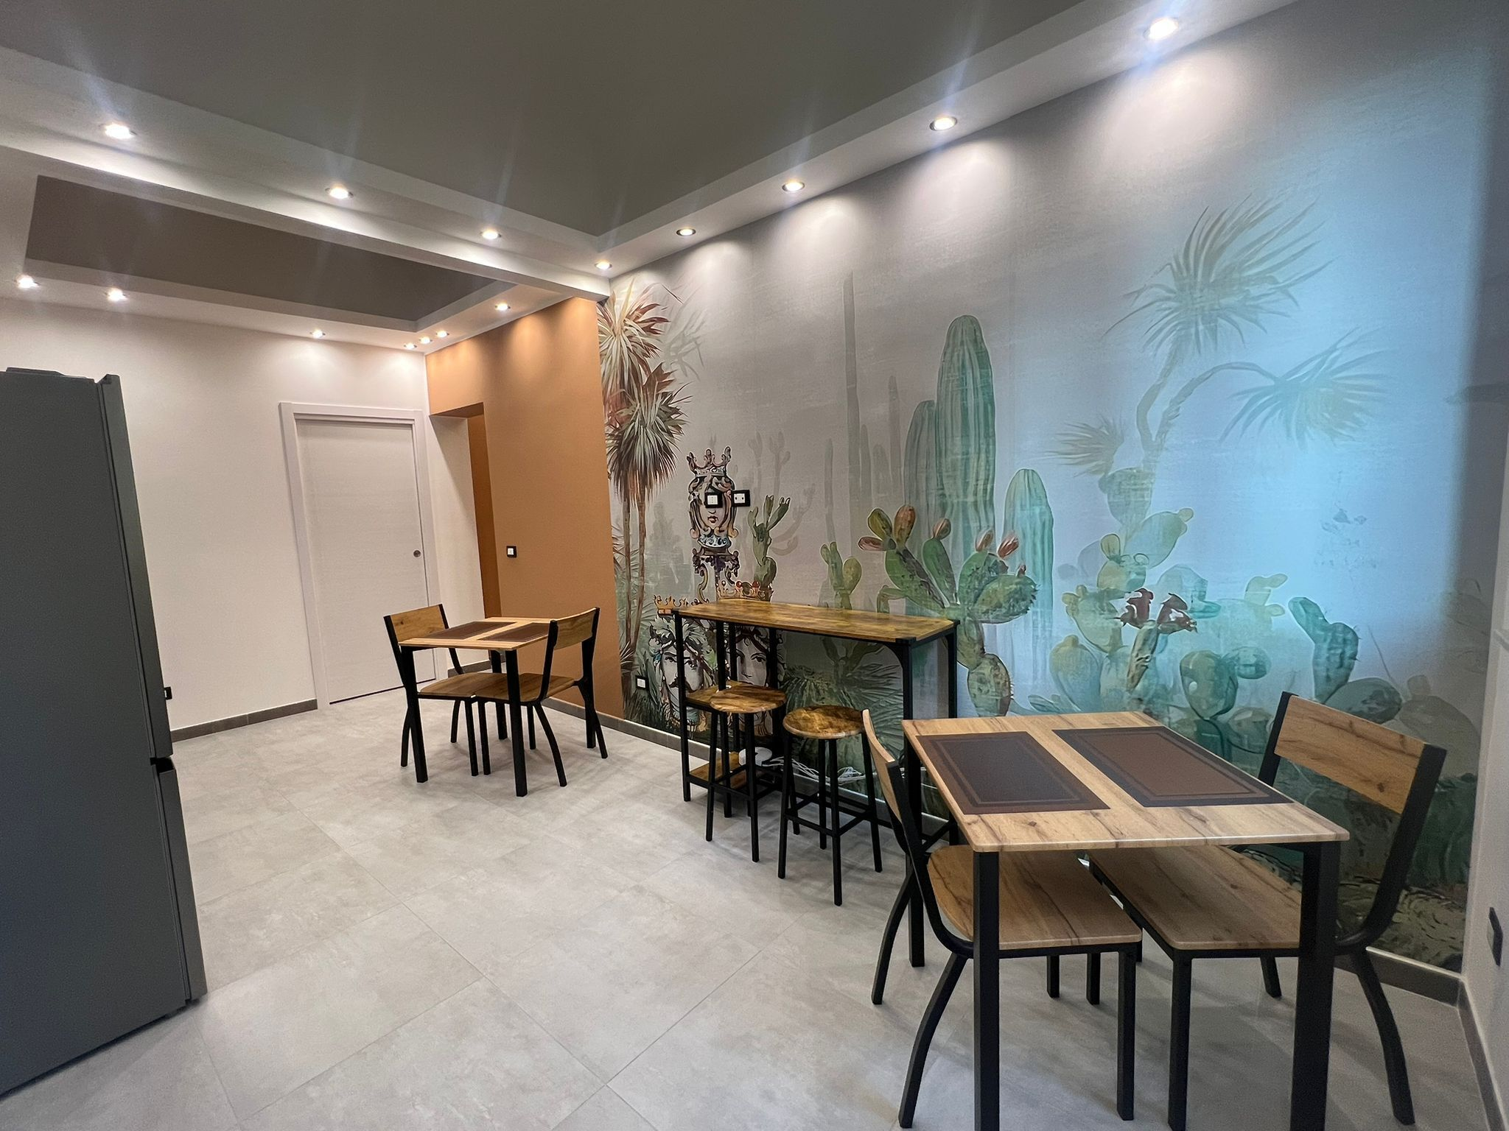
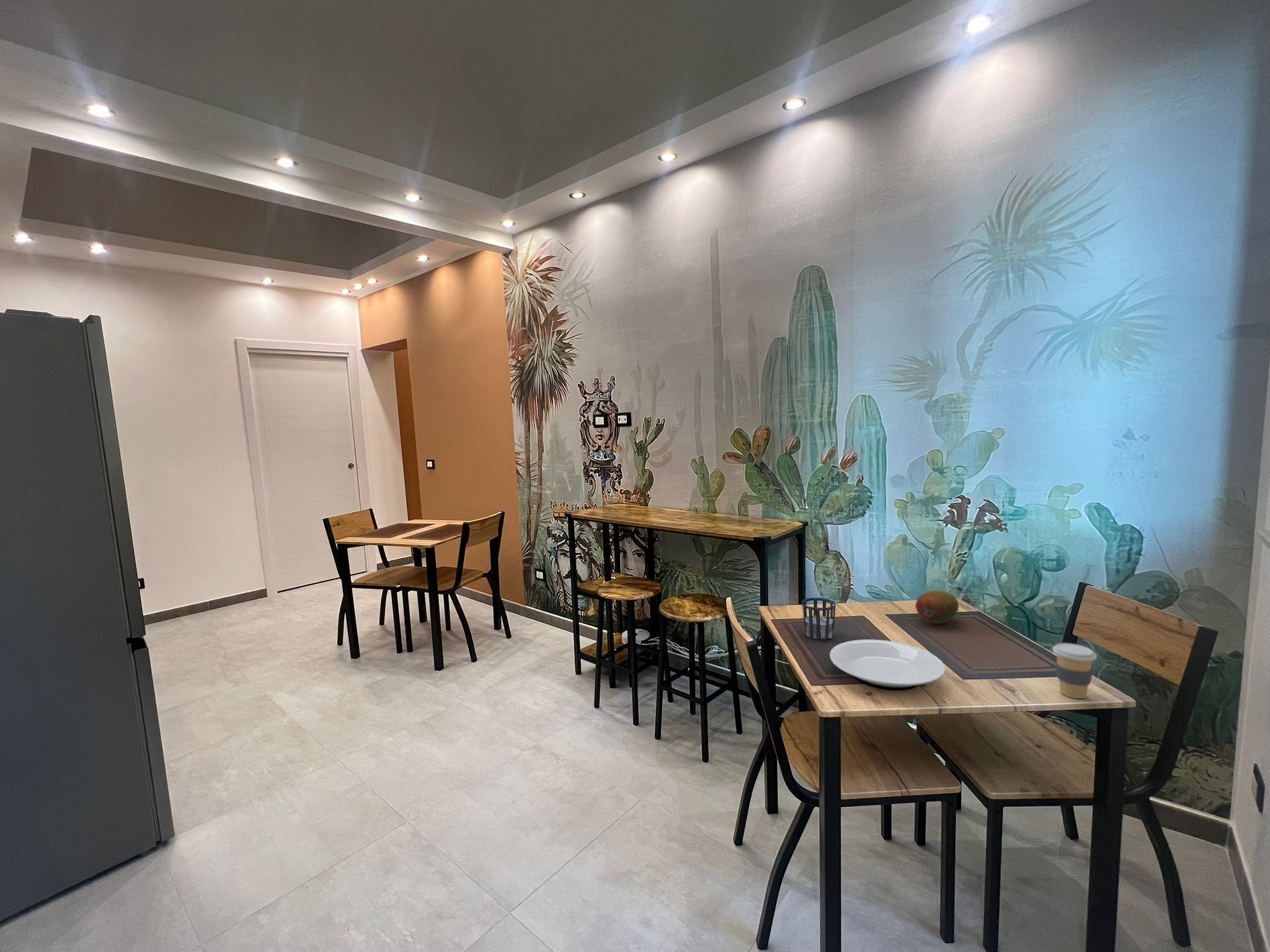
+ coffee cup [1052,643,1098,699]
+ plate [829,639,946,691]
+ fruit [915,590,959,624]
+ cup [801,597,836,640]
